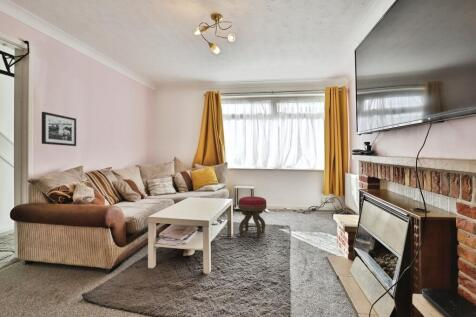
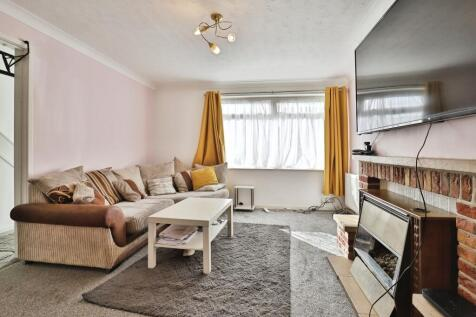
- stool [237,195,268,239]
- picture frame [41,111,77,147]
